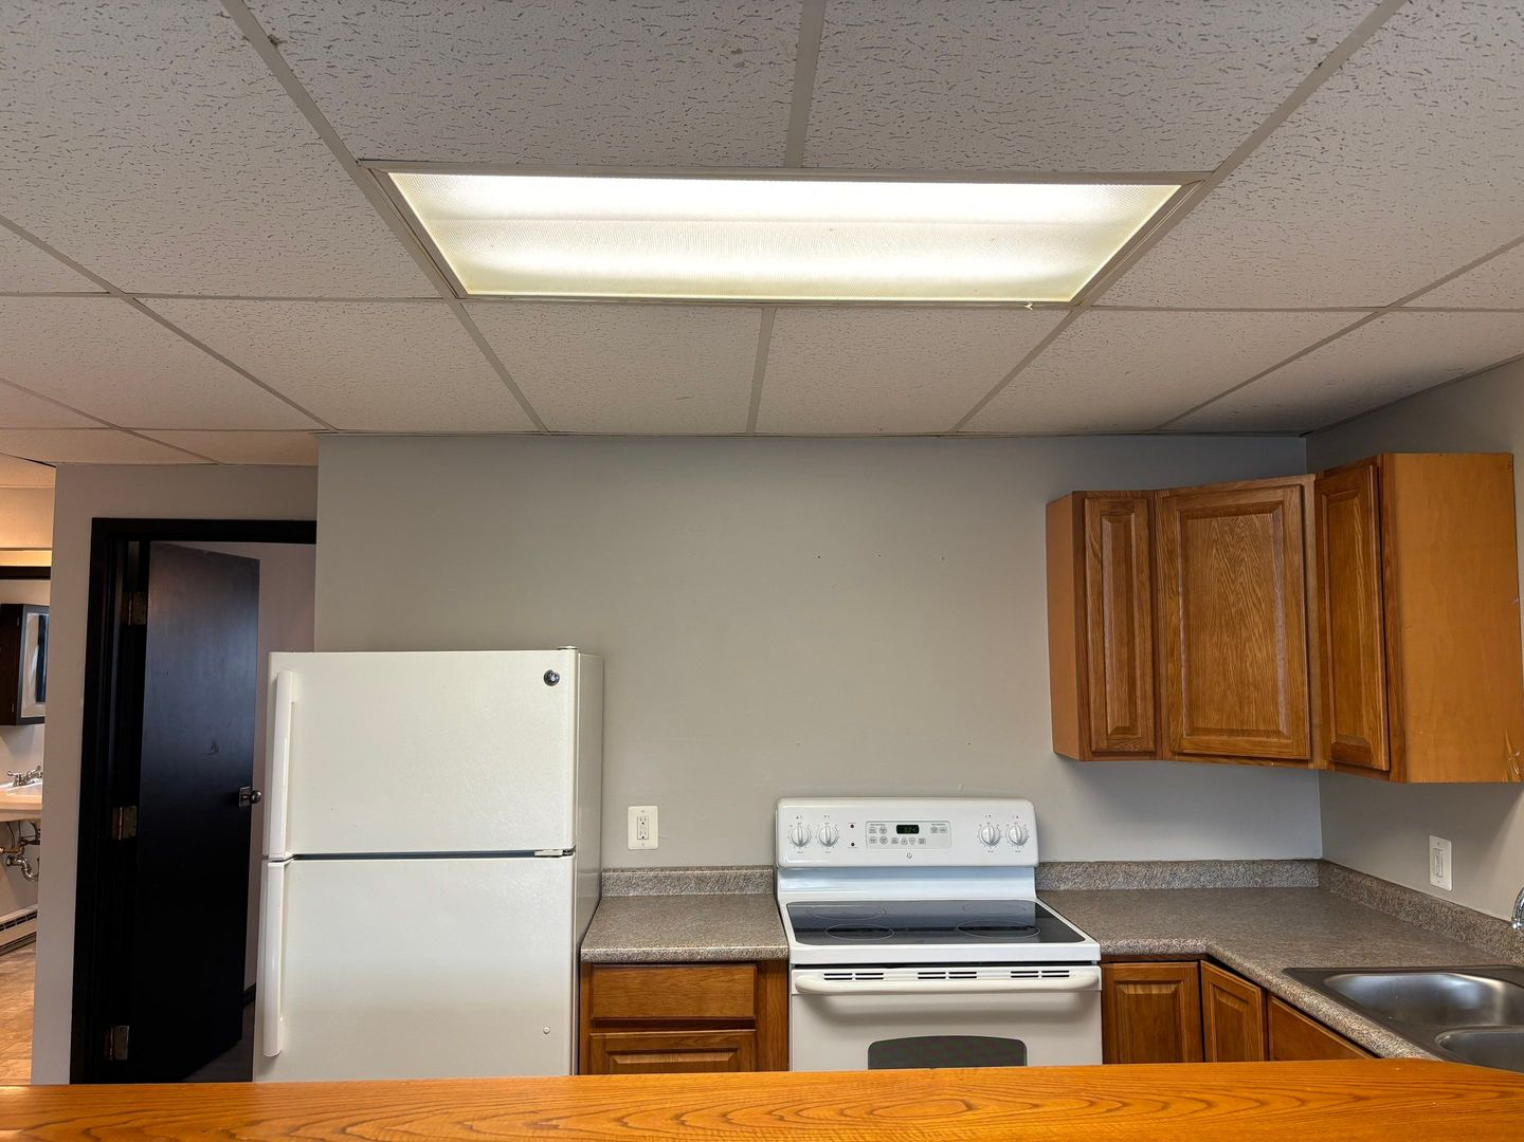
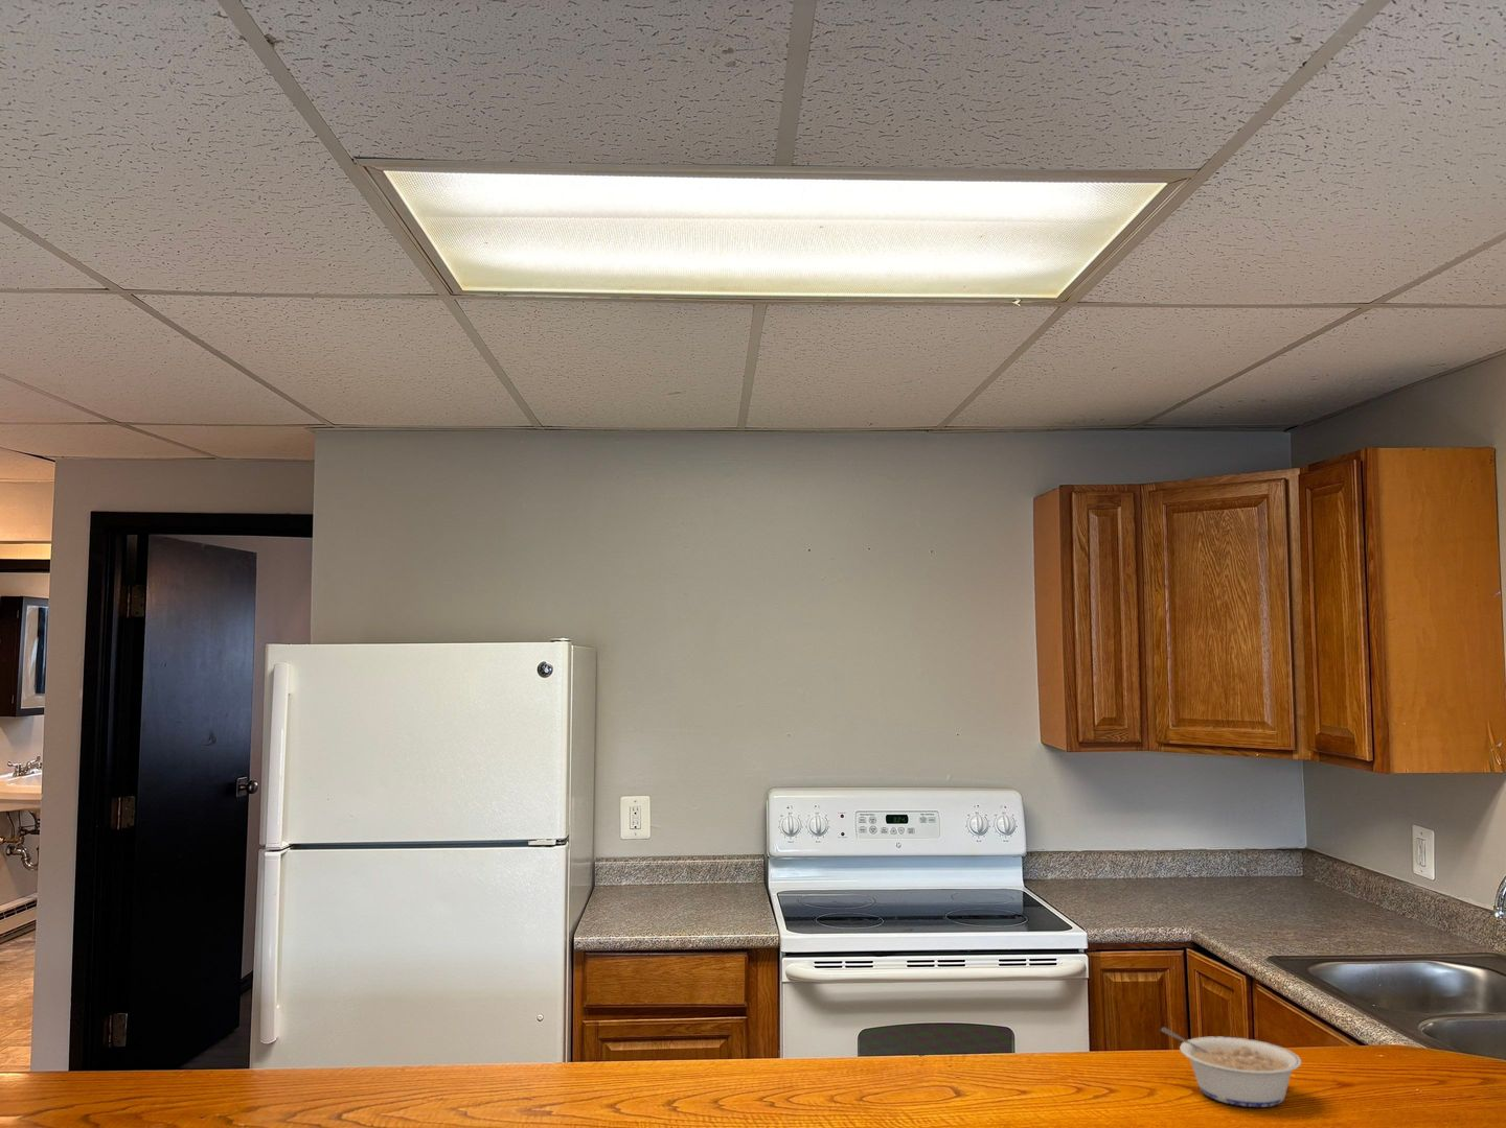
+ legume [1160,1026,1302,1108]
